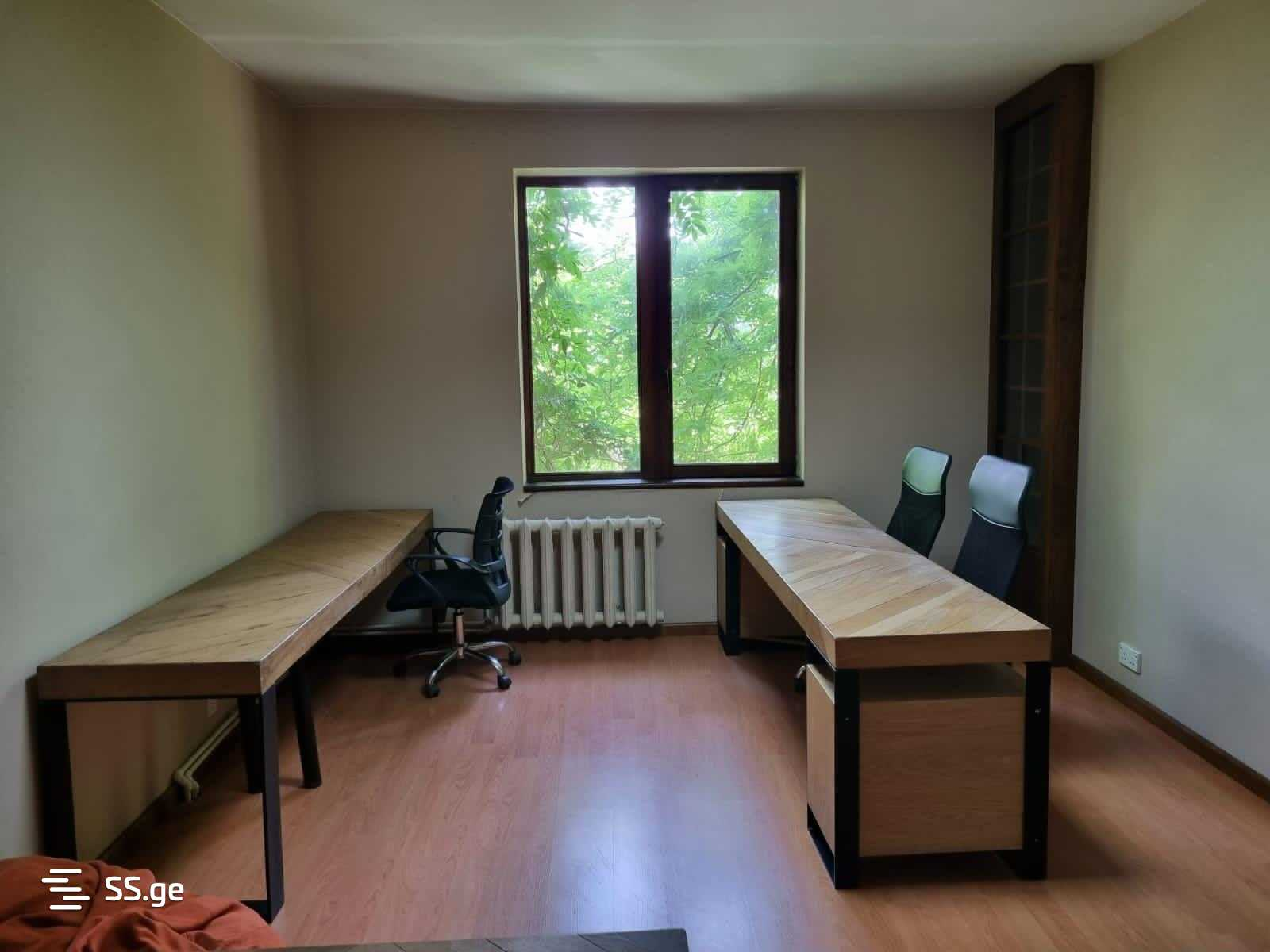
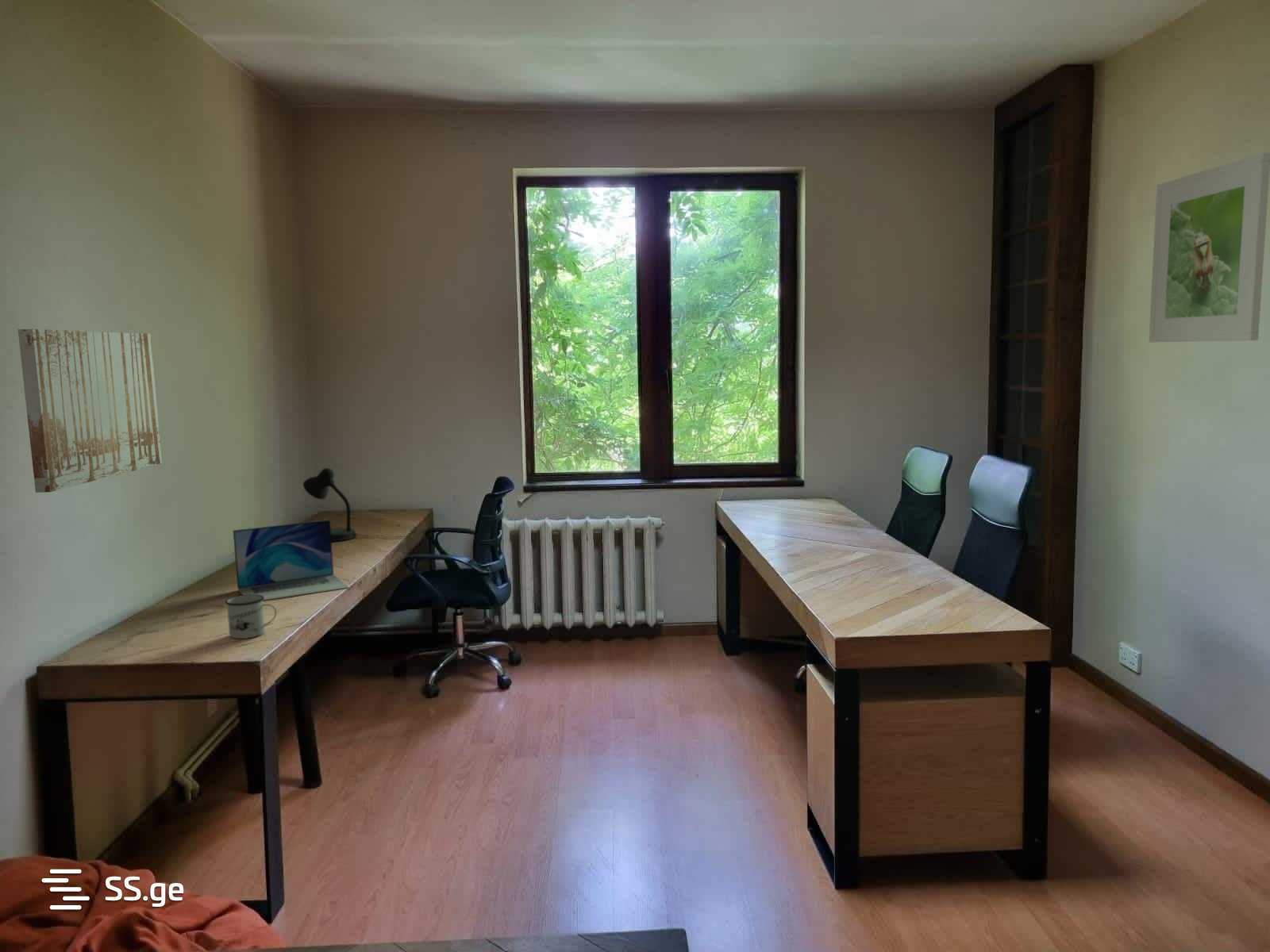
+ wall art [17,328,163,493]
+ mug [225,594,278,639]
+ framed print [1148,152,1270,343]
+ laptop [233,519,350,601]
+ desk lamp [302,467,410,543]
